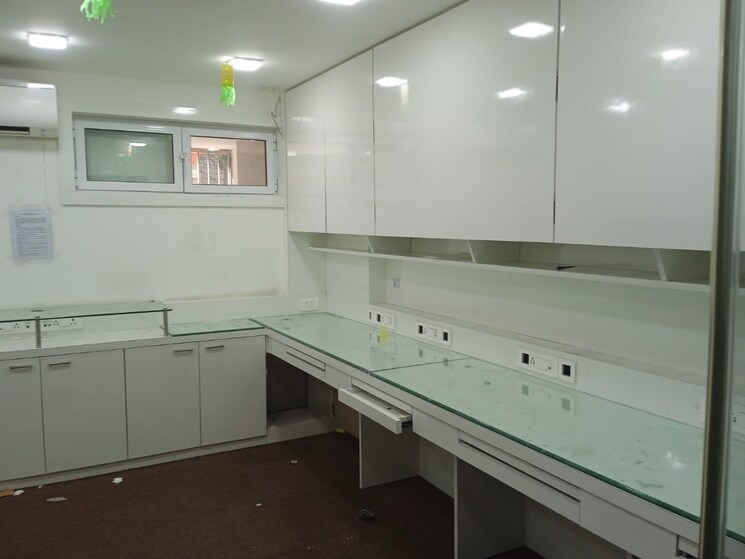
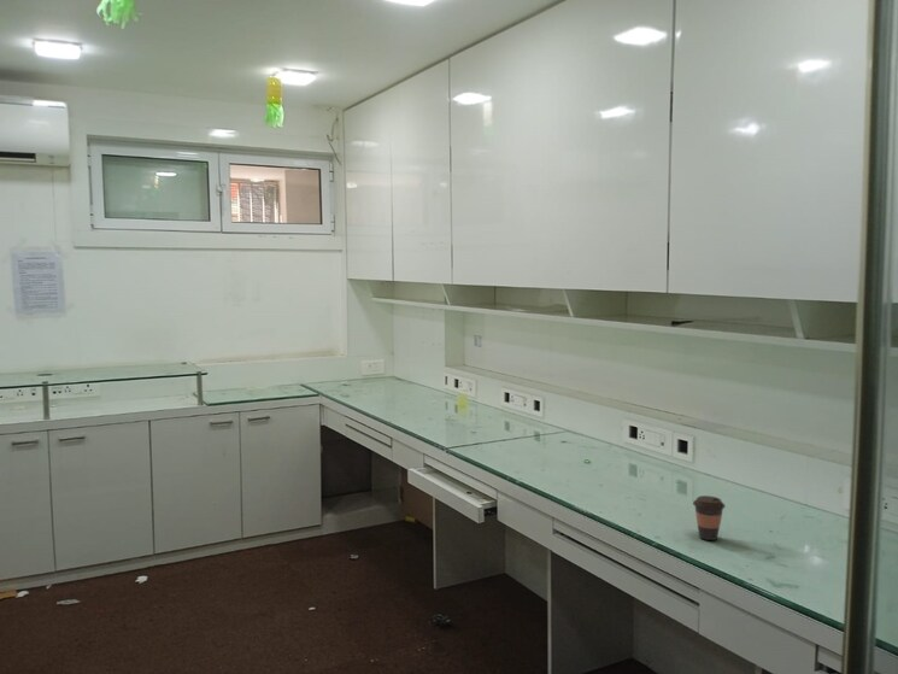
+ coffee cup [692,494,726,541]
